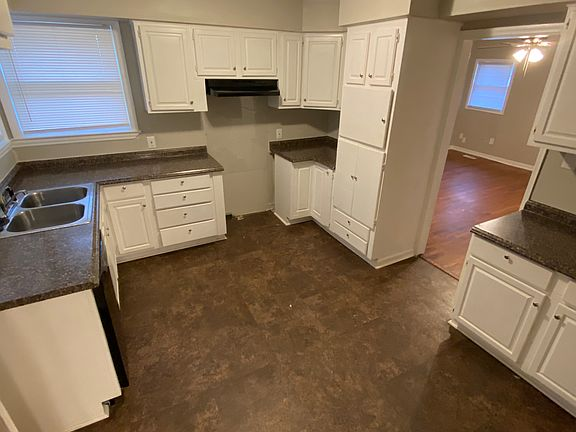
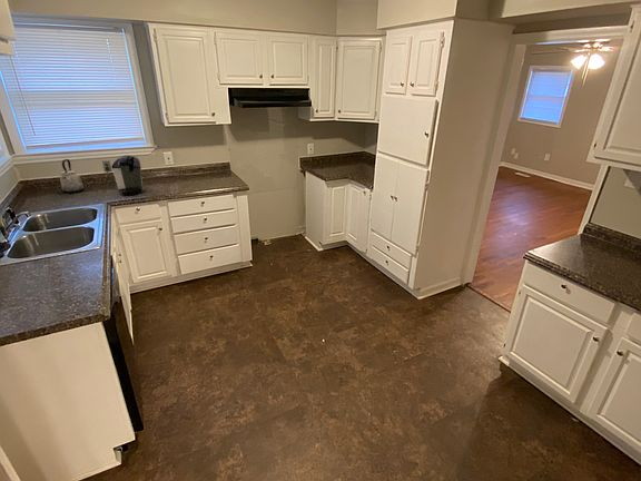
+ coffee maker [101,155,145,196]
+ kettle [59,158,85,194]
